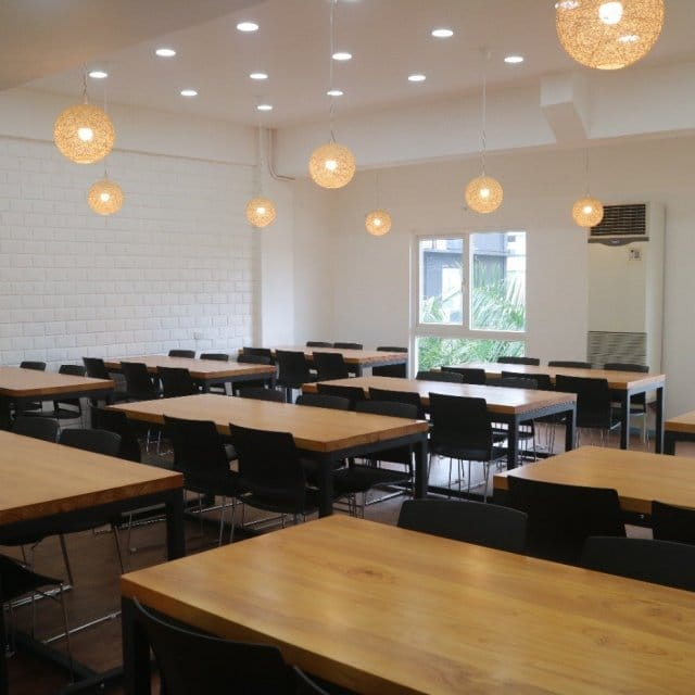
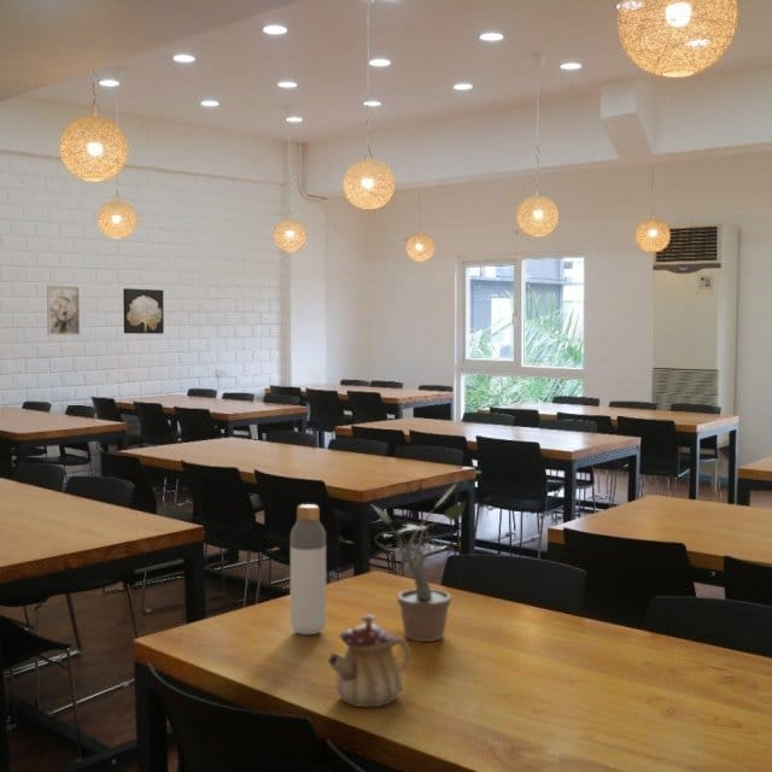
+ wall art [46,283,82,337]
+ wall art [122,287,165,335]
+ potted plant [372,481,467,643]
+ teapot [327,613,411,708]
+ bottle [290,503,327,636]
